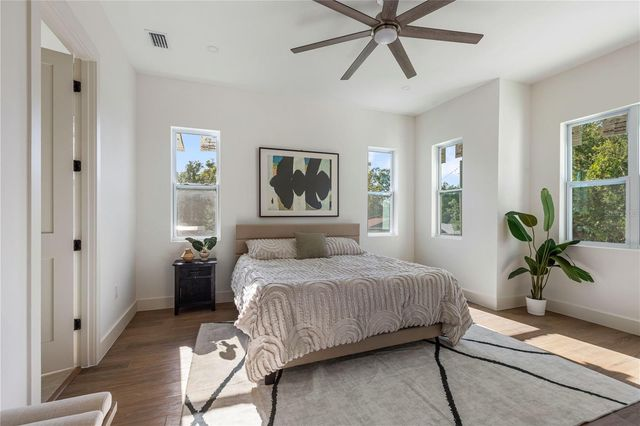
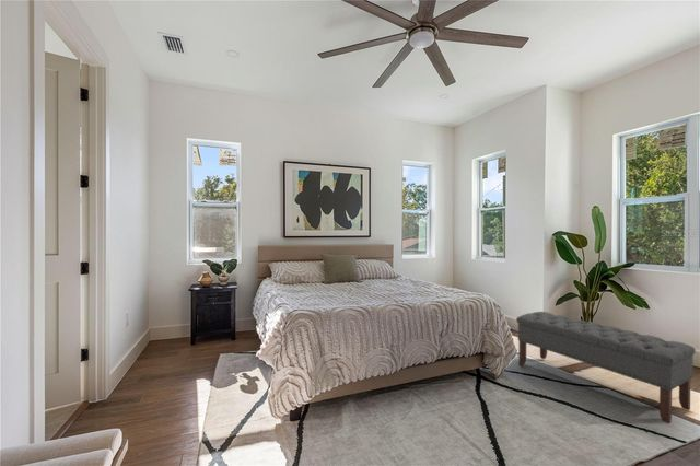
+ bench [515,311,697,426]
